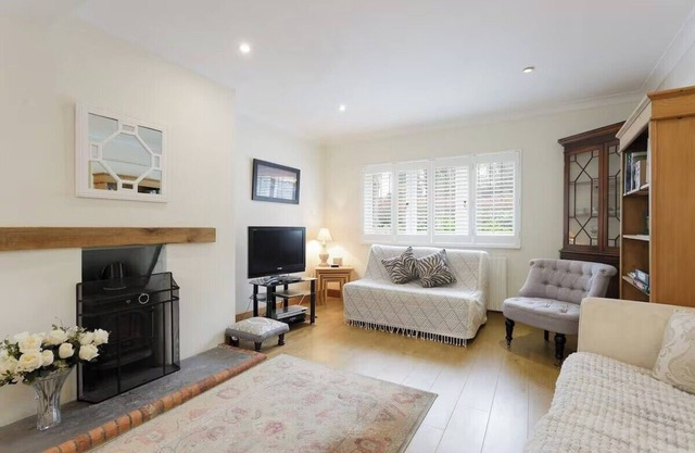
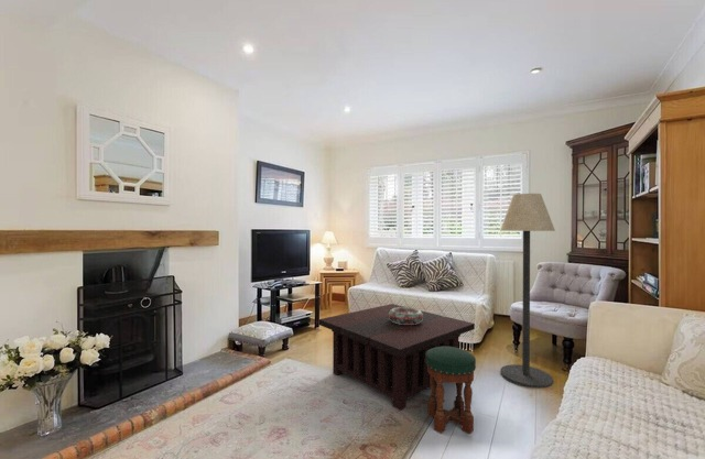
+ stool [425,347,477,435]
+ coffee table [317,303,476,412]
+ decorative bowl [389,306,423,325]
+ floor lamp [499,193,556,390]
